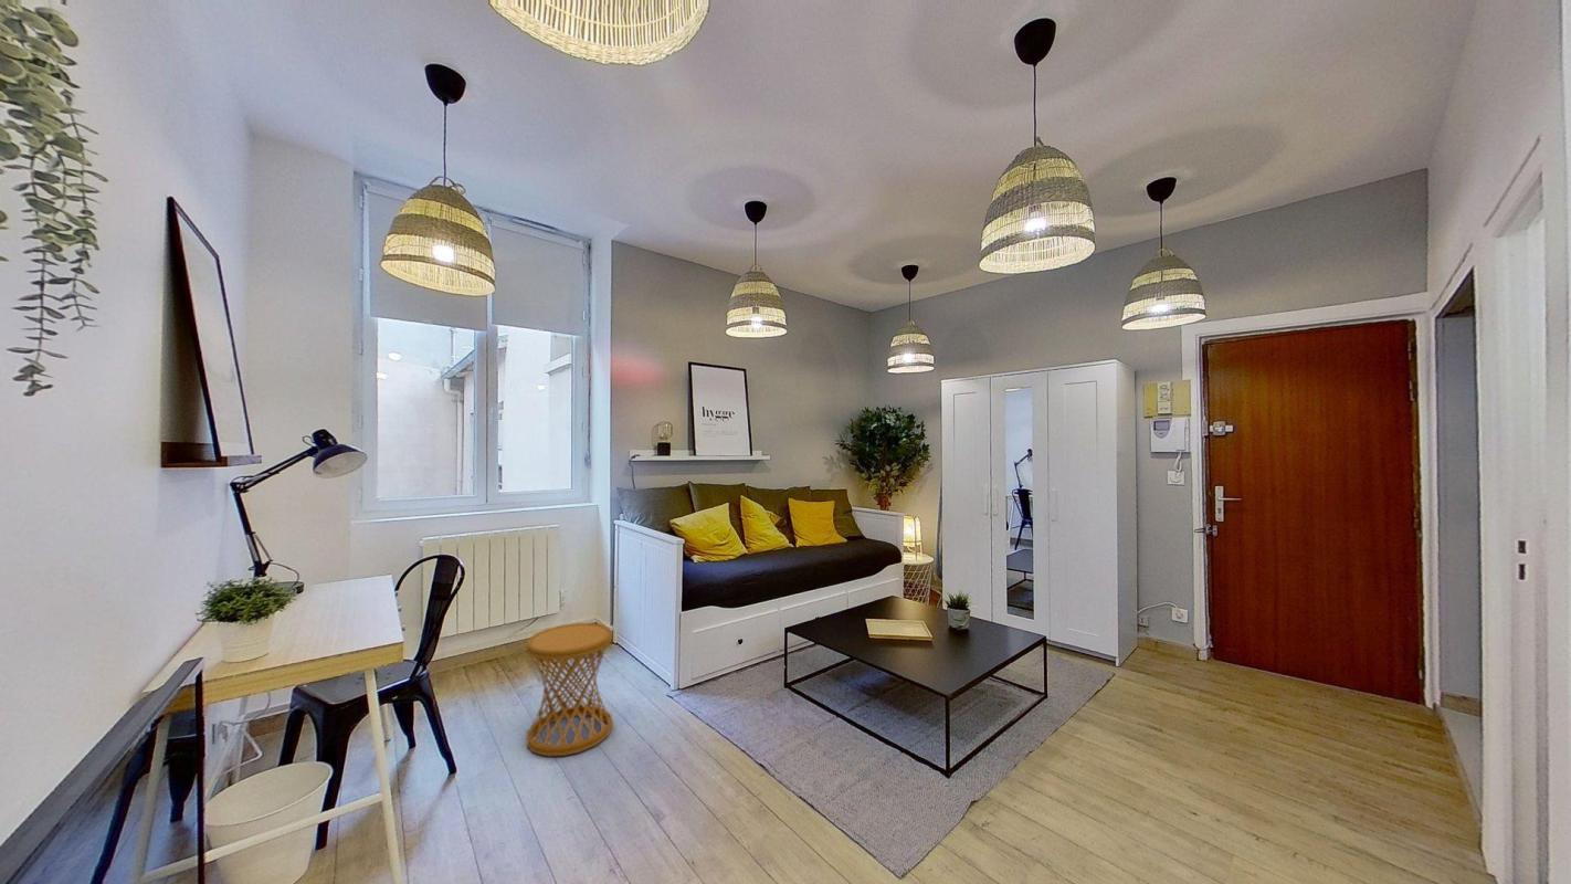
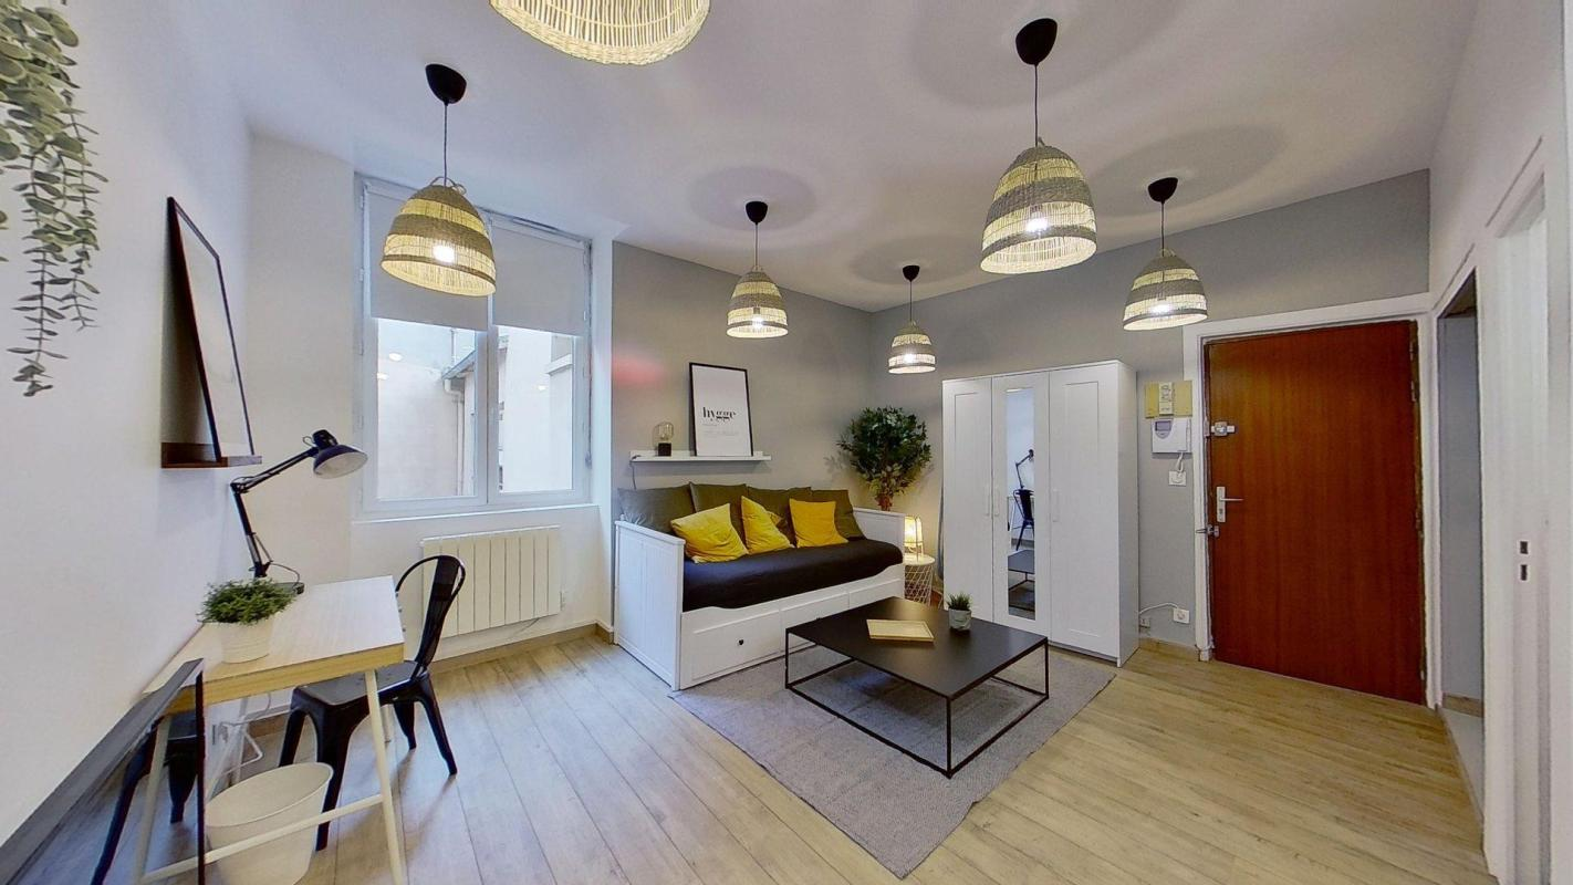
- side table [526,622,614,757]
